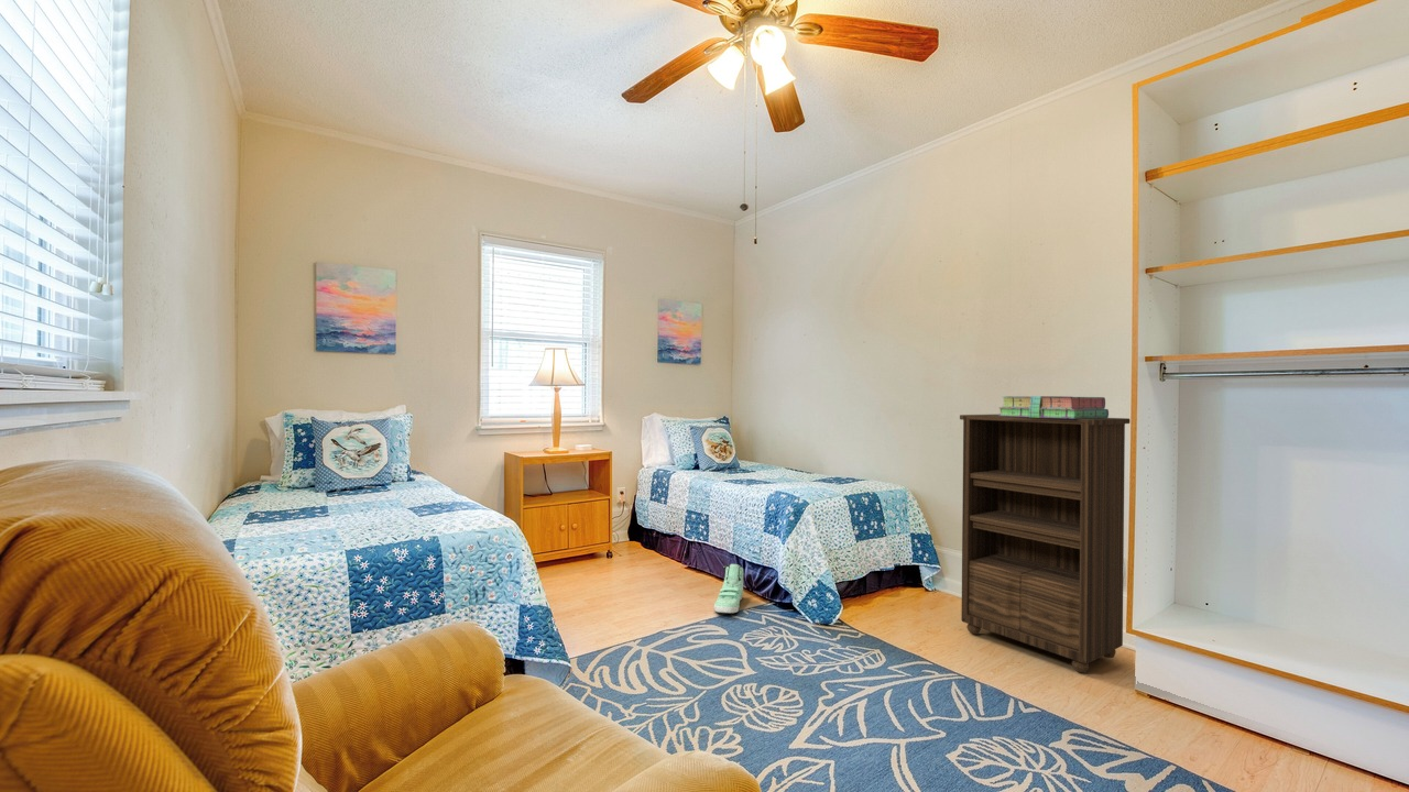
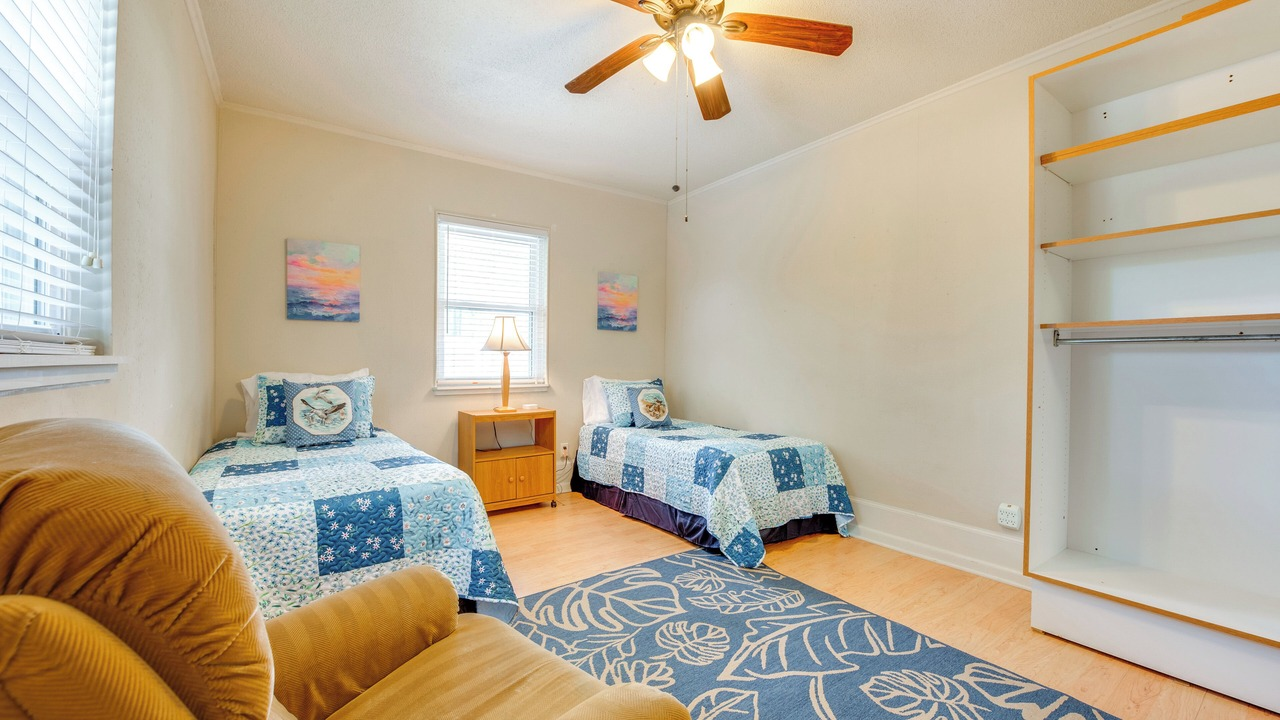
- stack of books [997,395,1110,419]
- bookshelf [959,414,1131,673]
- sneaker [713,563,744,614]
